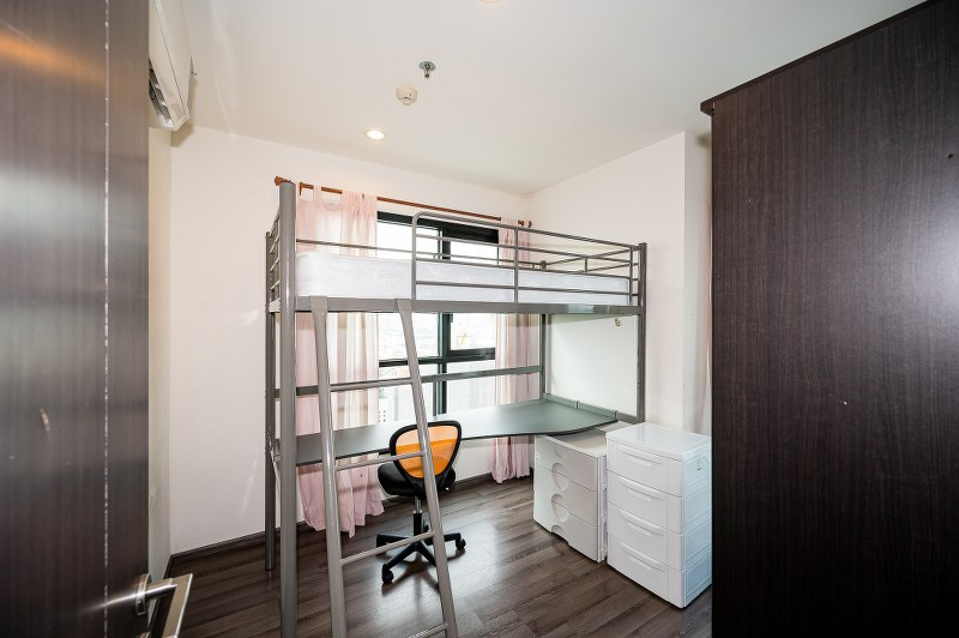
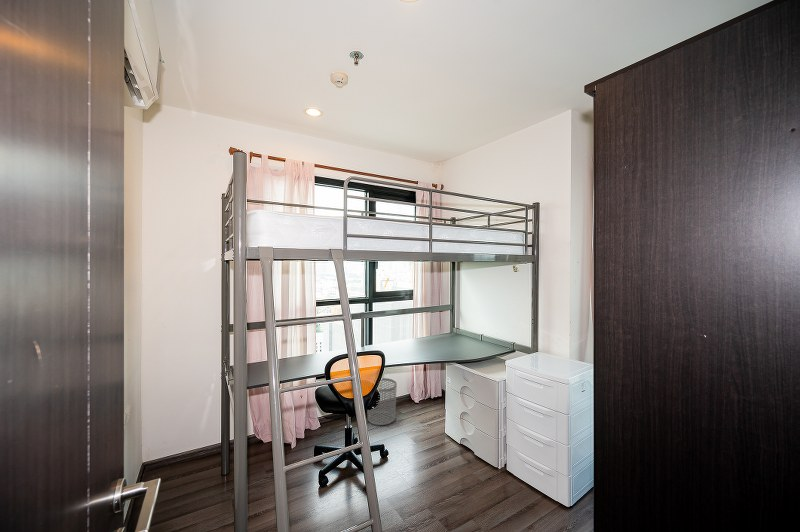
+ waste bin [366,377,398,426]
